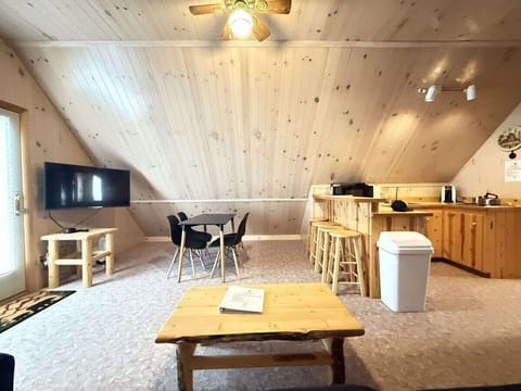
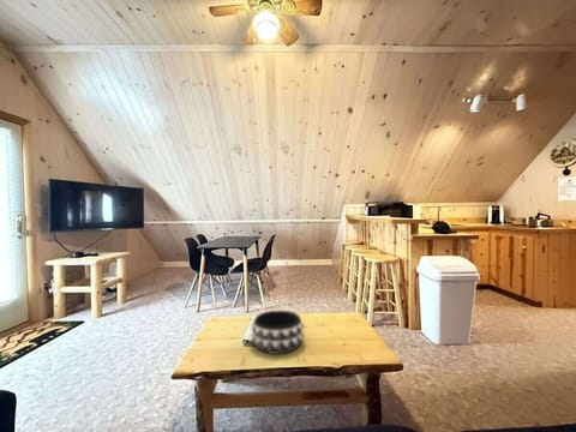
+ decorative bowl [250,310,306,355]
